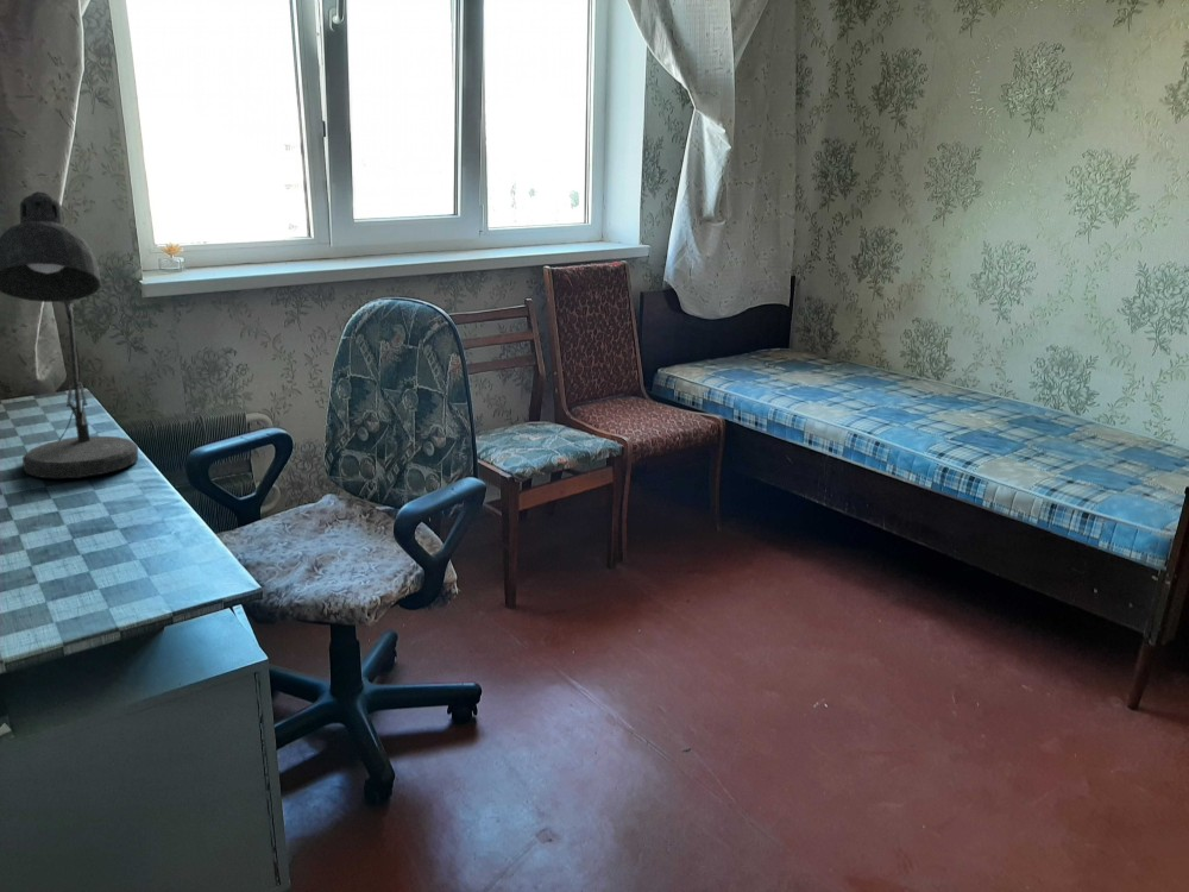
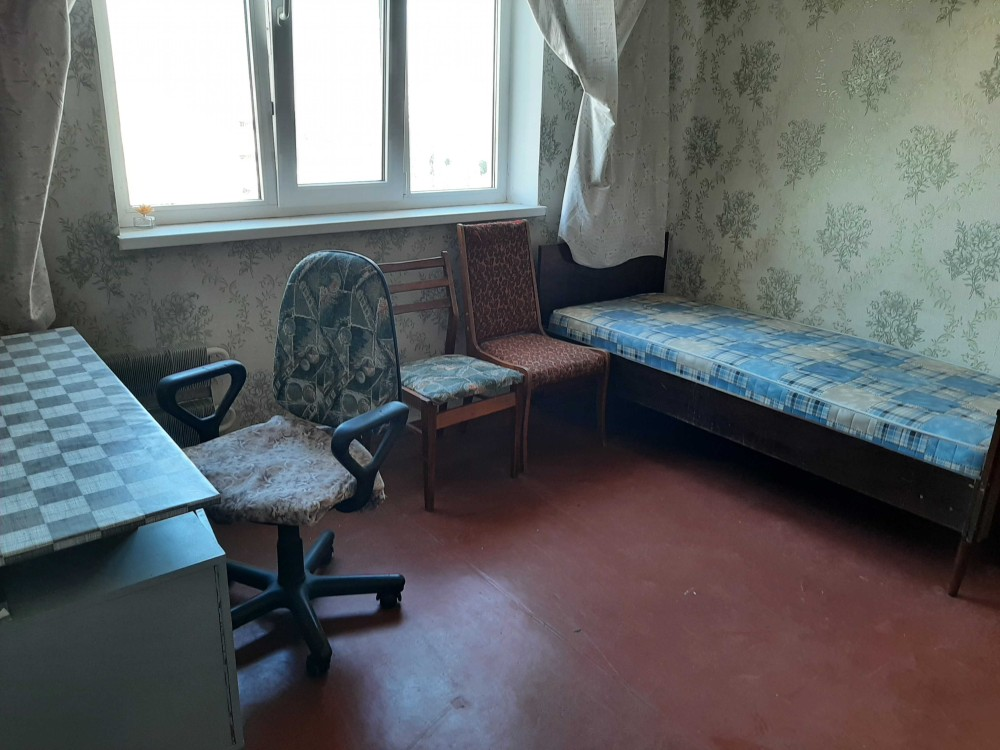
- desk lamp [0,190,139,479]
